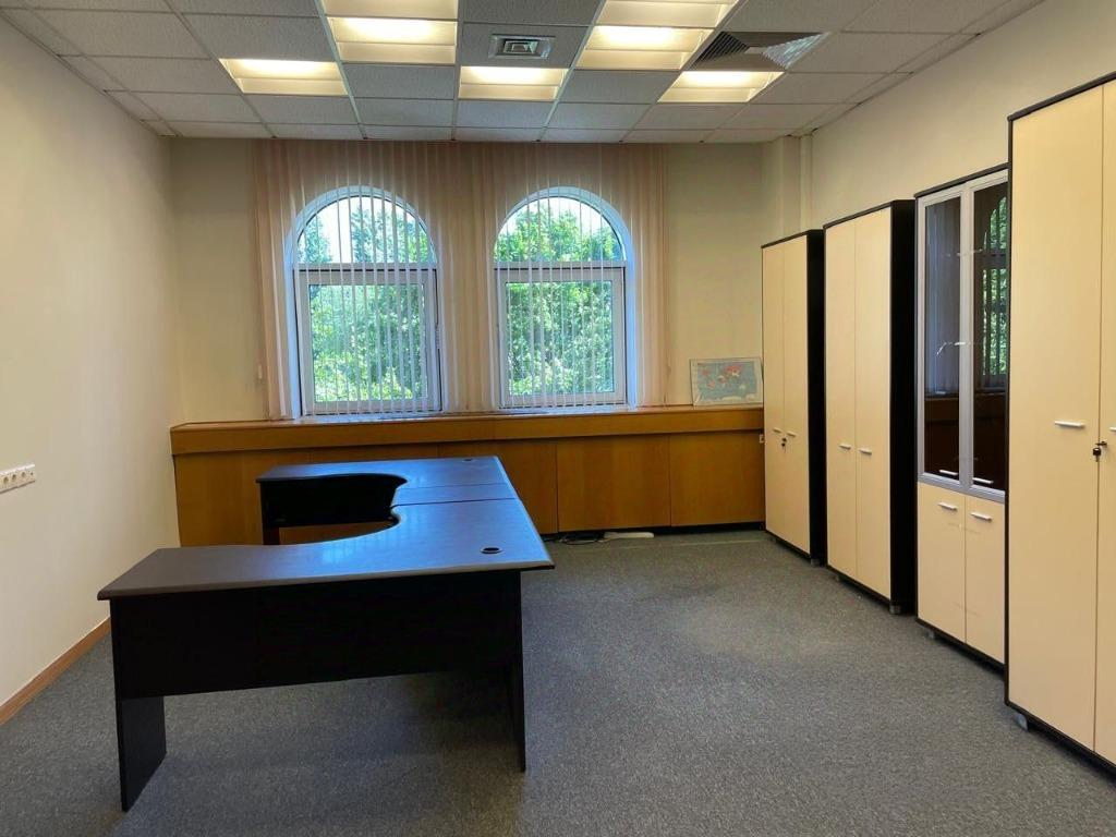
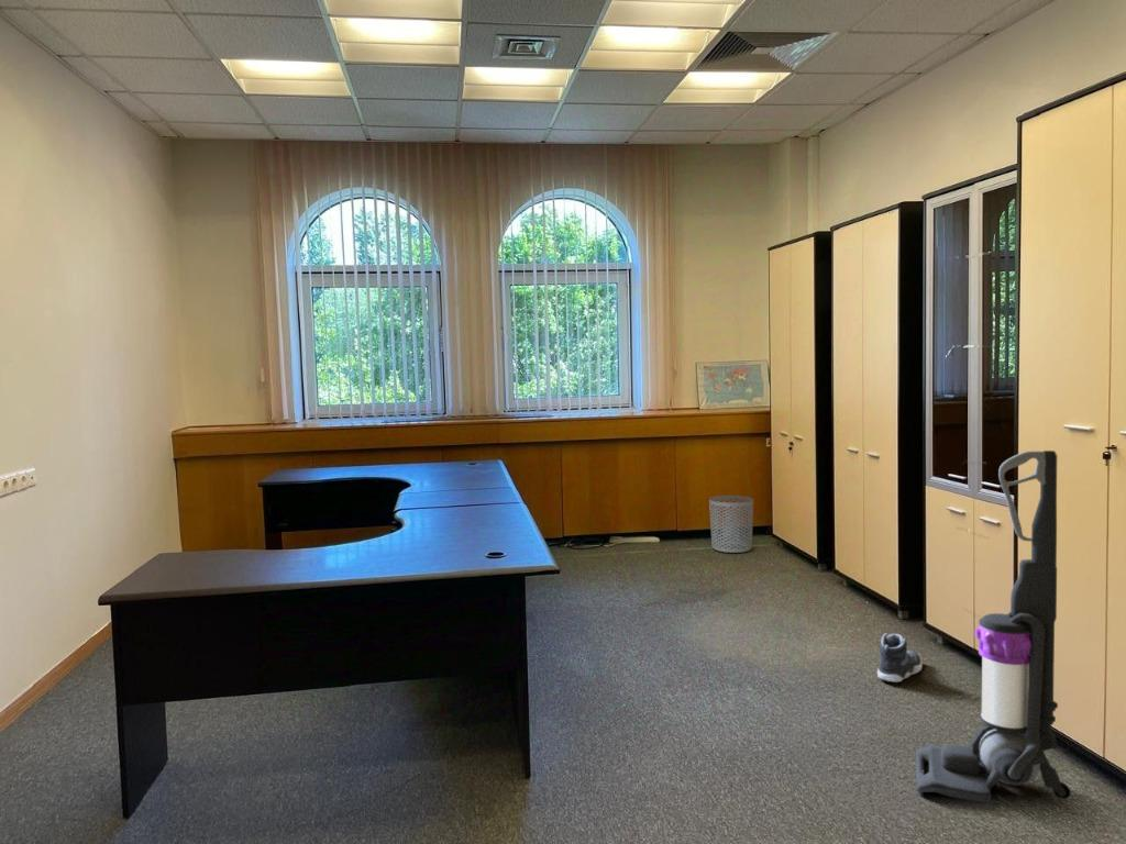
+ sneaker [876,632,924,684]
+ vacuum cleaner [915,449,1072,803]
+ waste bin [708,495,754,554]
